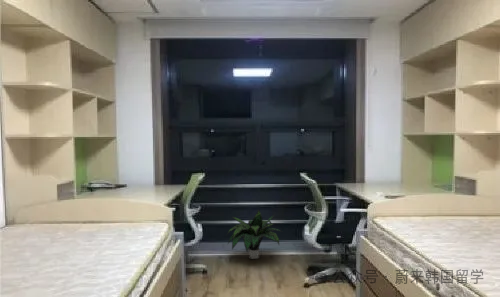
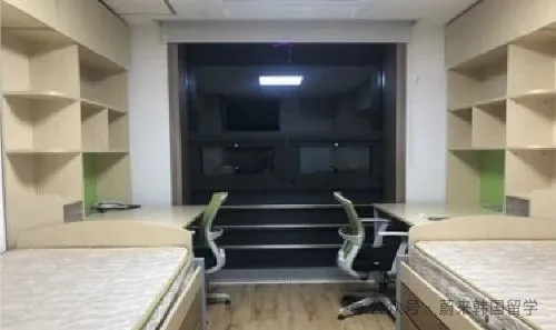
- potted plant [225,209,284,260]
